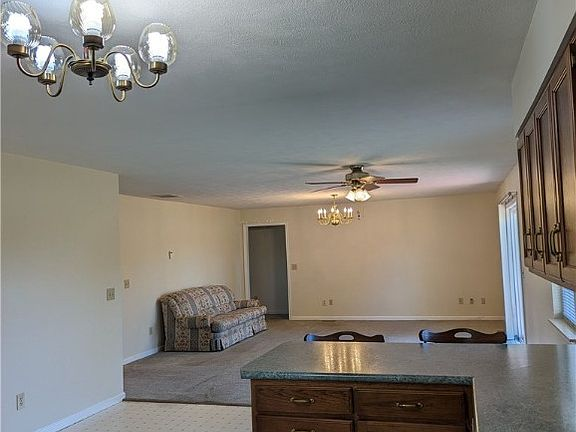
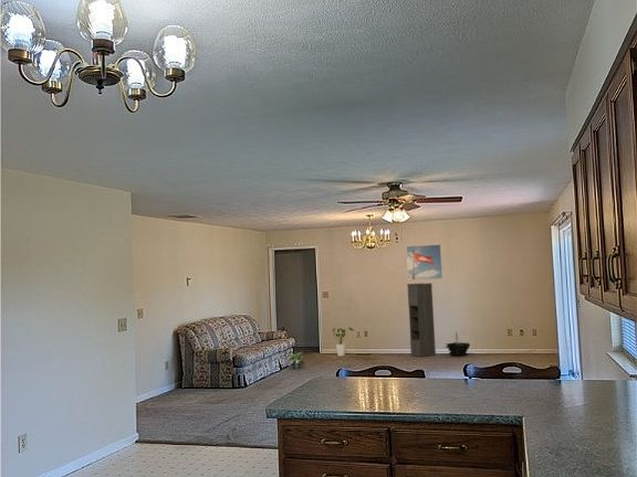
+ storage cabinet [405,282,437,358]
+ house plant [332,327,355,357]
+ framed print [405,244,443,282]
+ basket [445,331,471,358]
+ potted plant [285,350,311,370]
